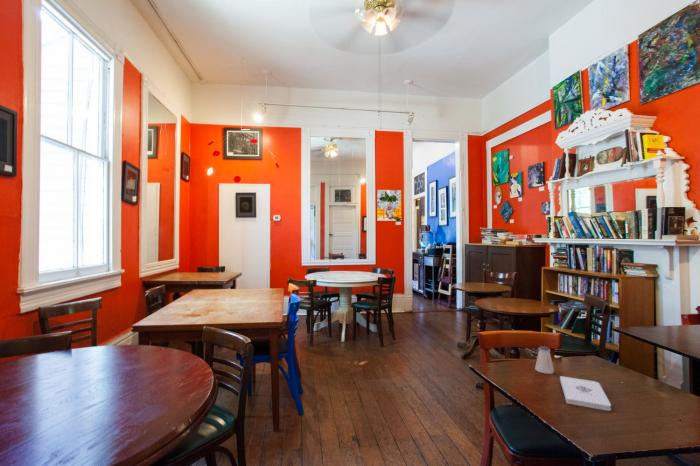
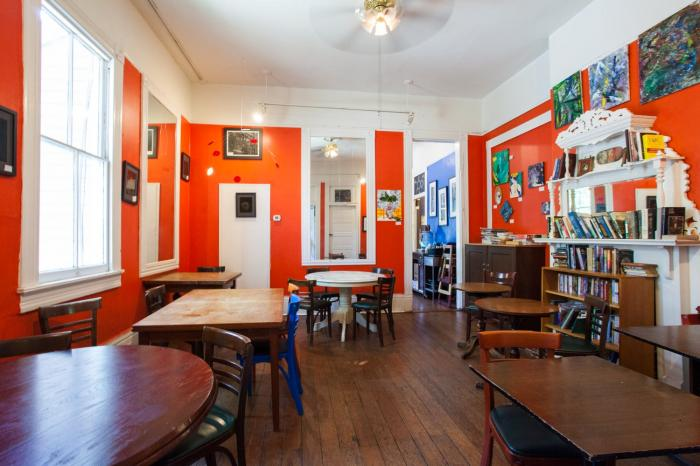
- saltshaker [534,345,555,375]
- notepad [559,375,612,412]
